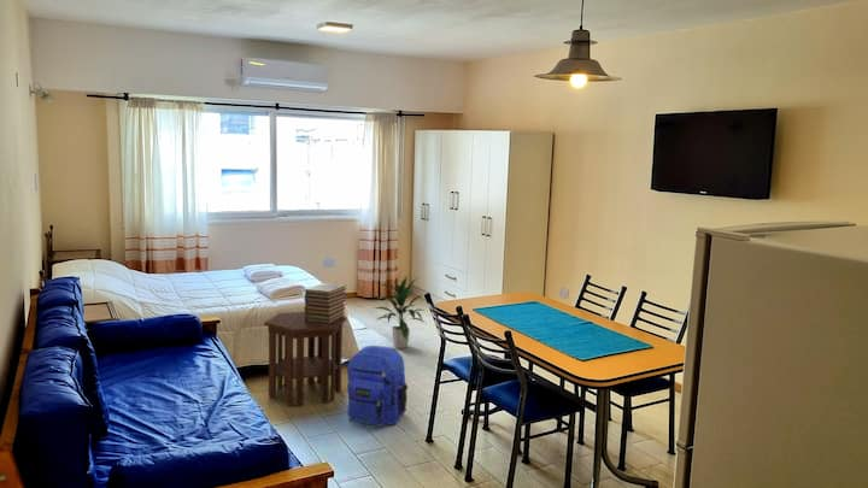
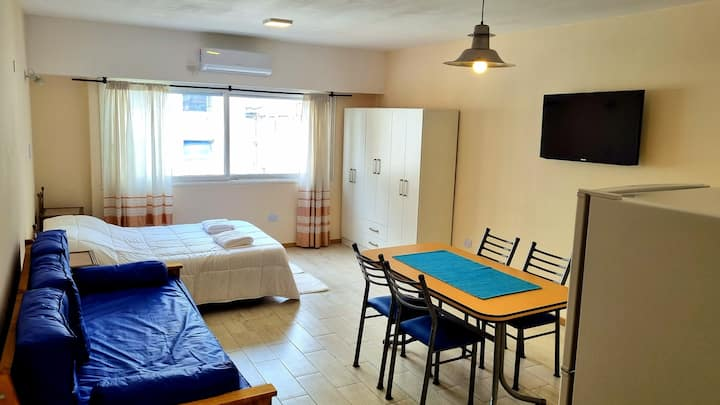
- indoor plant [373,276,427,349]
- side table [263,311,347,407]
- book stack [303,282,347,324]
- backpack [346,345,409,428]
